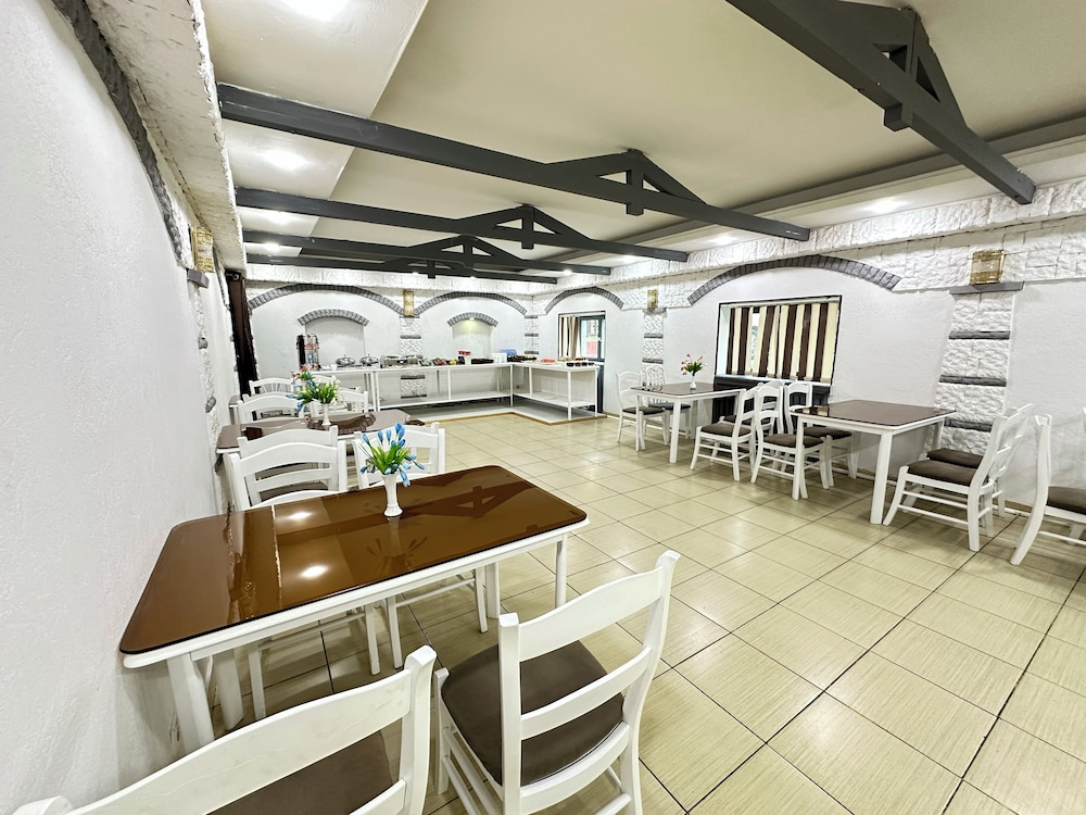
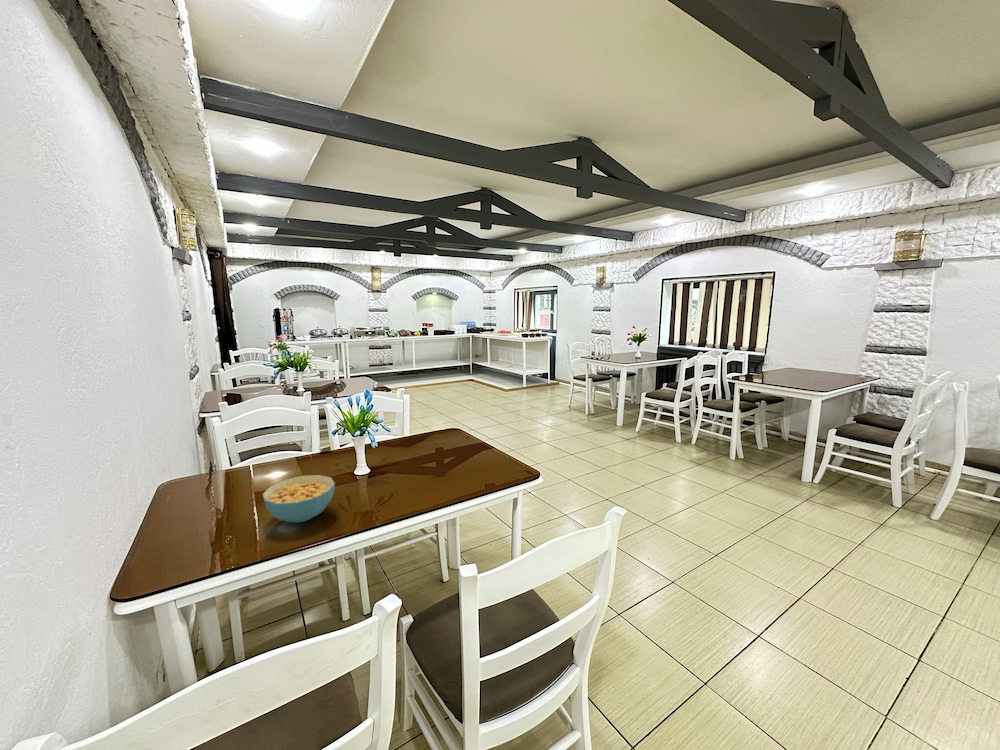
+ cereal bowl [262,474,336,524]
